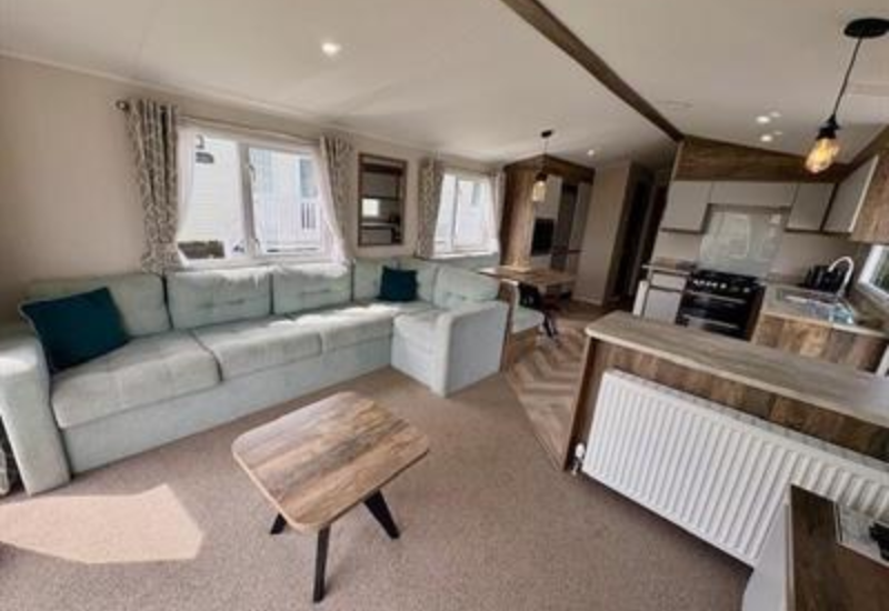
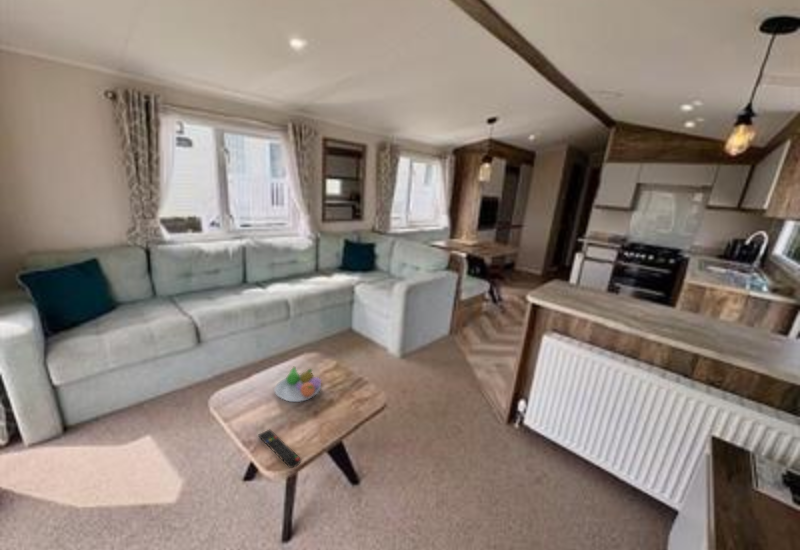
+ remote control [257,429,303,469]
+ fruit bowl [274,365,322,403]
